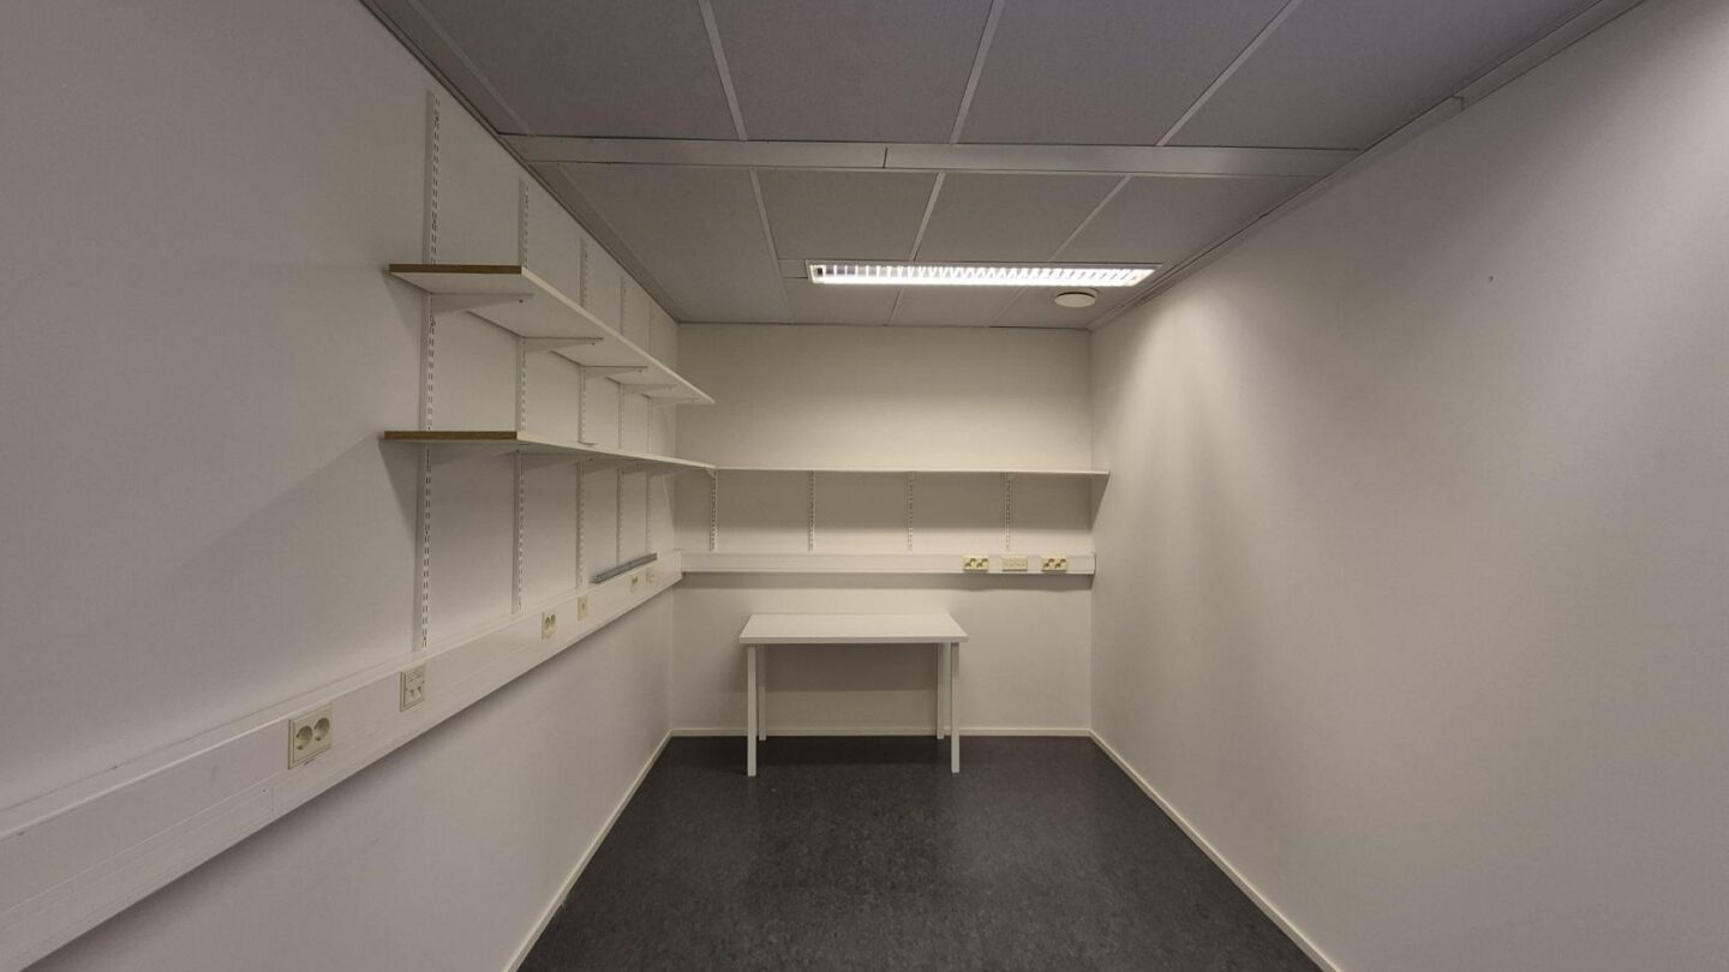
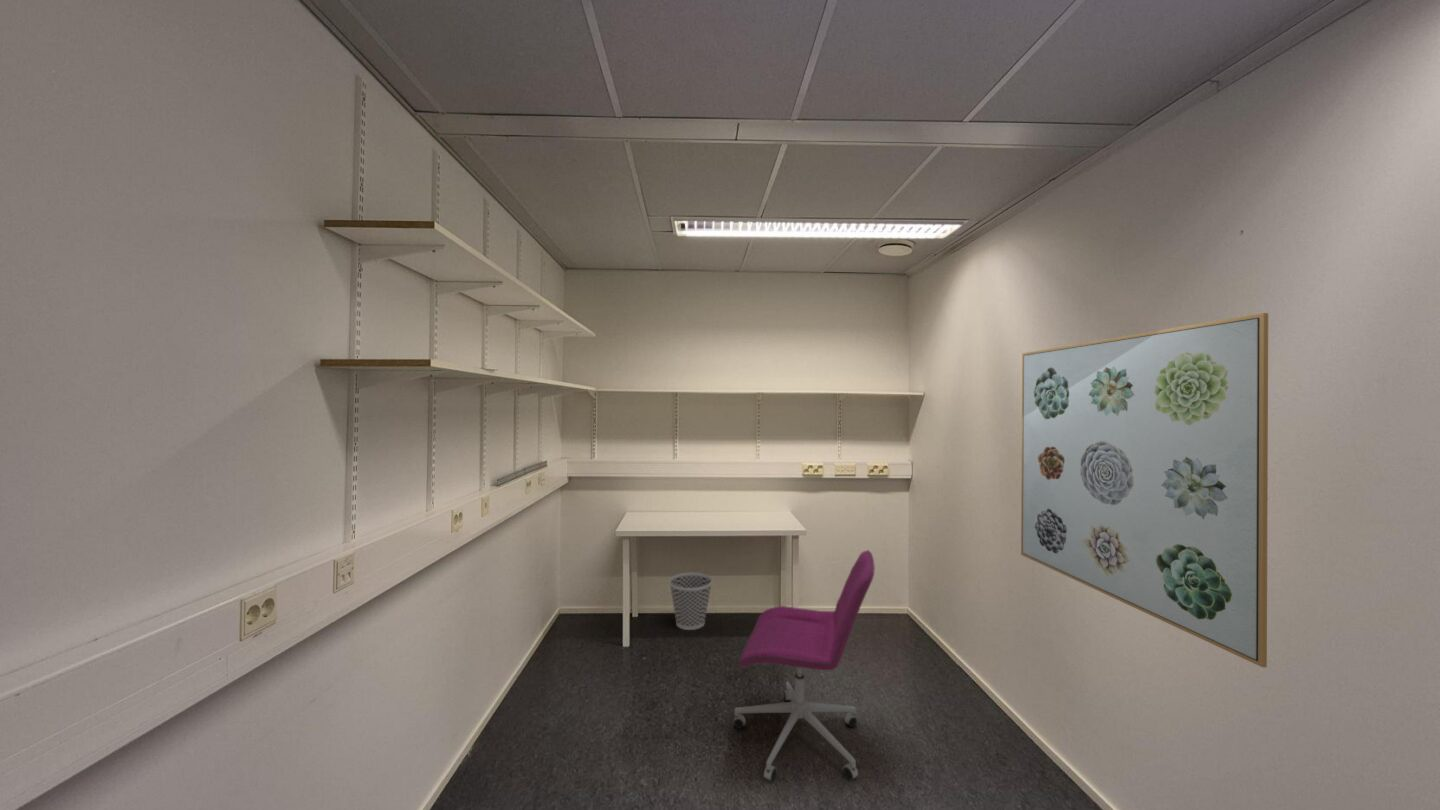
+ wastebasket [668,571,714,631]
+ wall art [1020,312,1269,668]
+ office chair [732,549,876,783]
